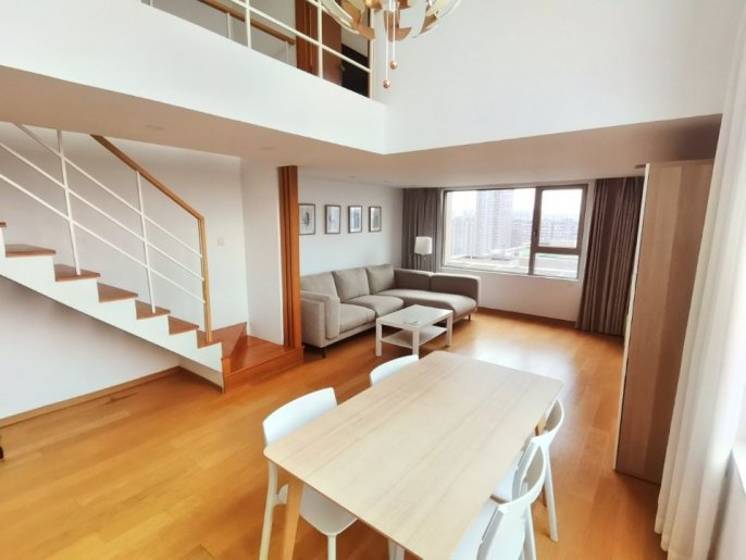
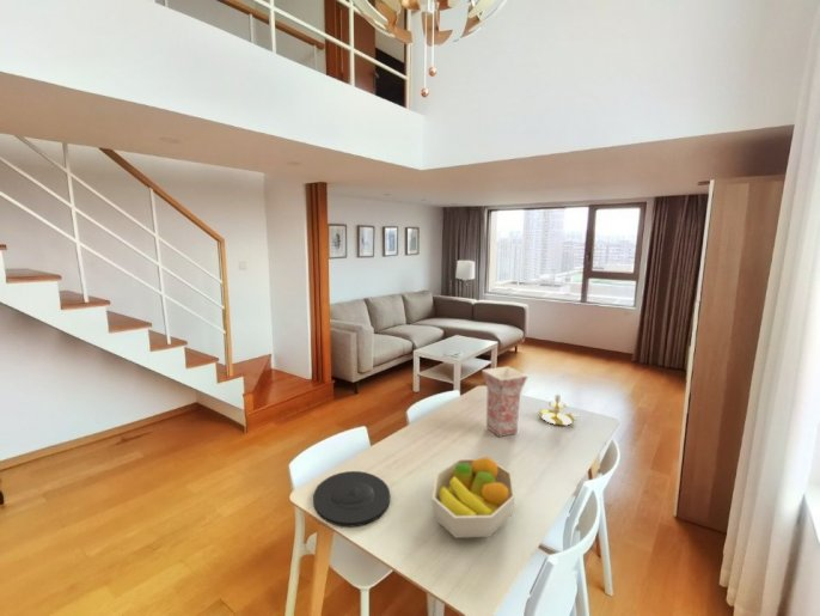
+ vase [481,366,530,438]
+ fruit bowl [430,456,516,538]
+ plate [312,470,391,527]
+ candle holder [538,385,582,427]
